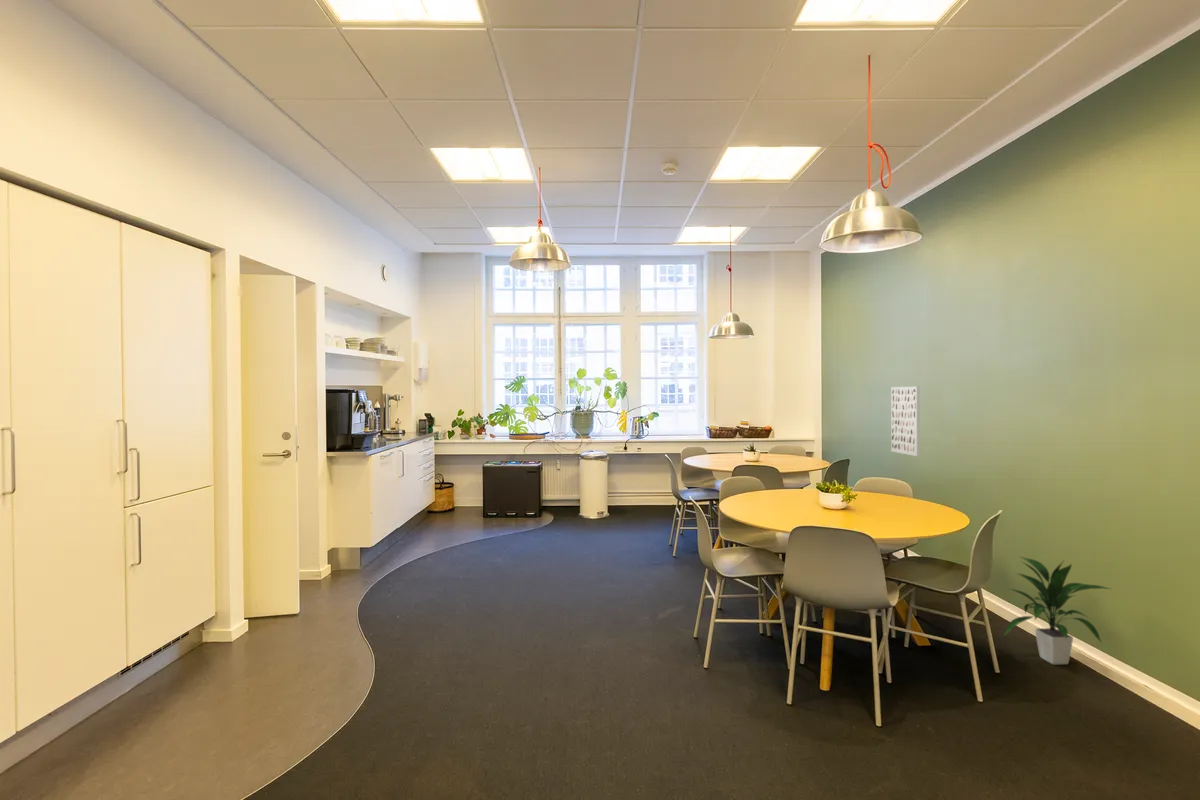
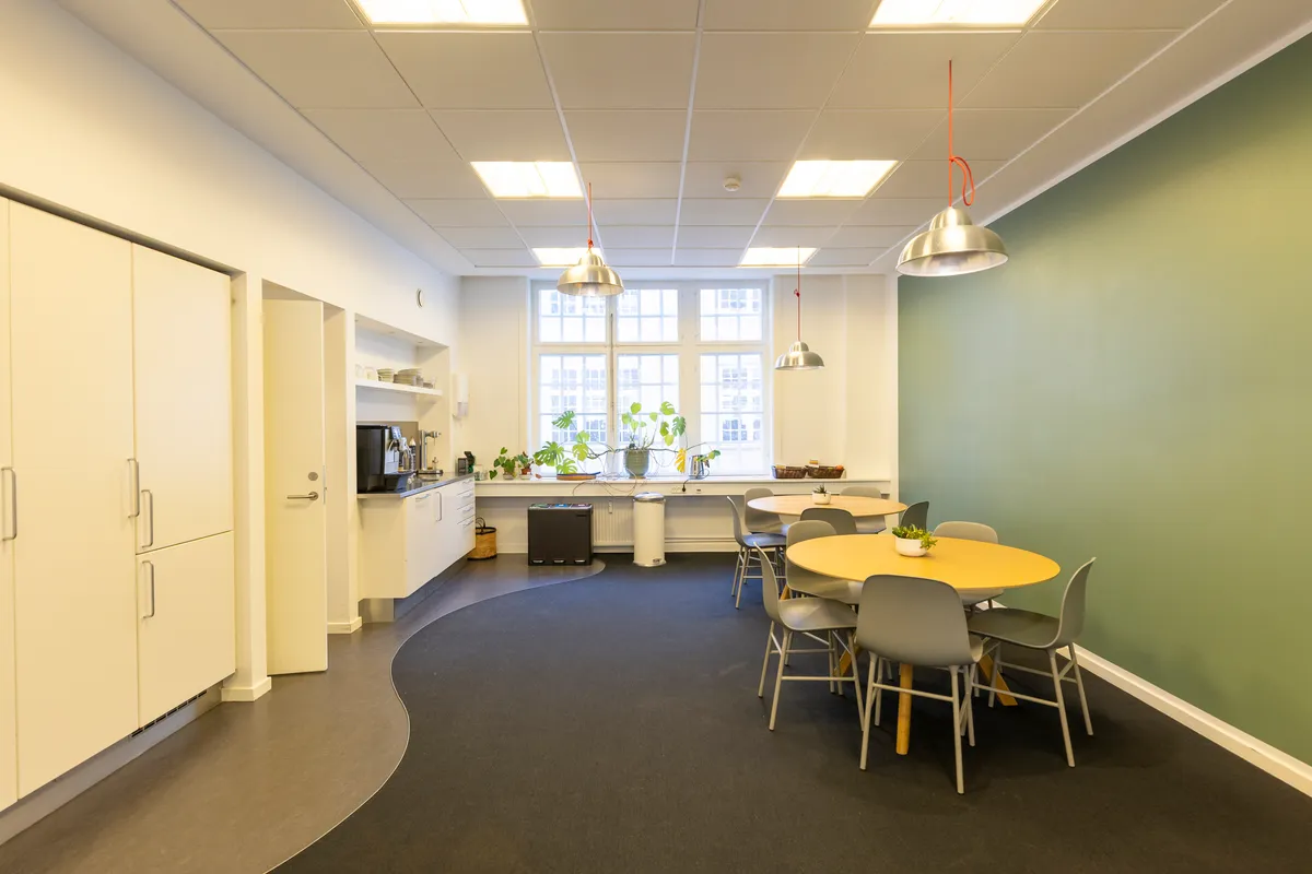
- wall art [890,385,921,457]
- indoor plant [1003,555,1112,665]
